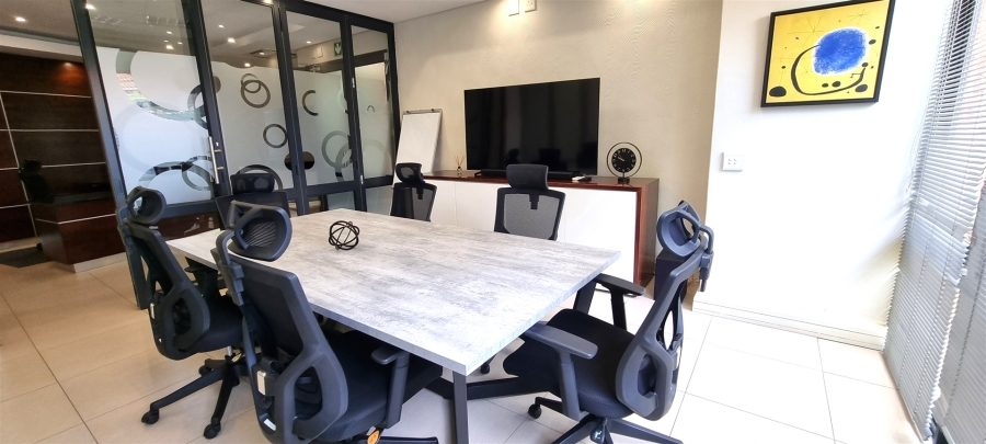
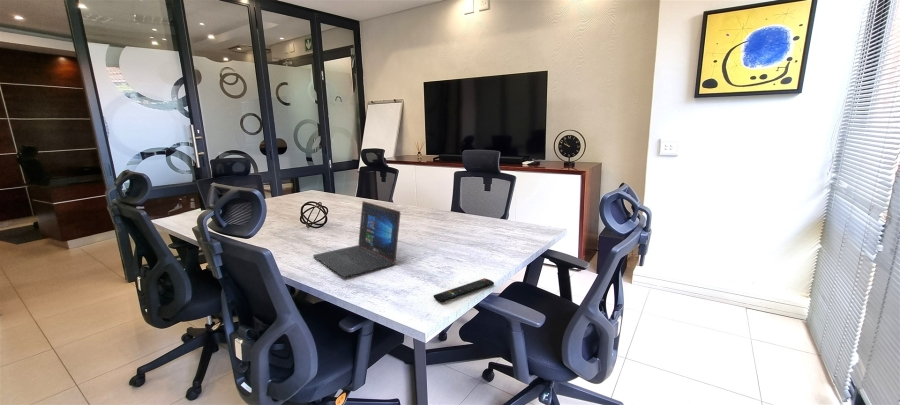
+ laptop [312,200,401,278]
+ remote control [432,277,495,304]
